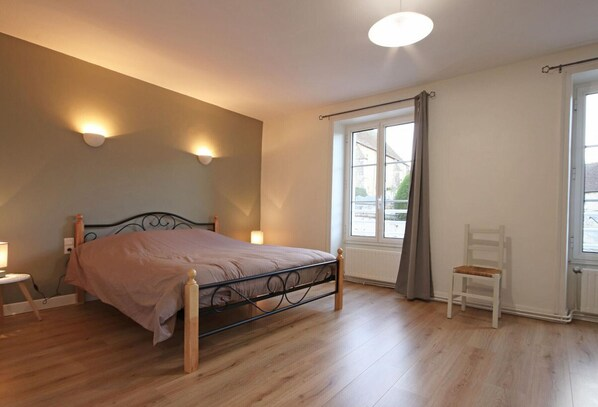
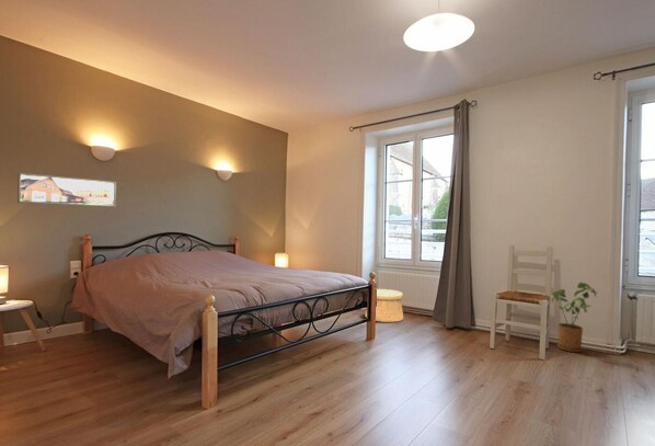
+ basket [364,288,404,323]
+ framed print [16,172,117,208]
+ house plant [551,282,598,353]
